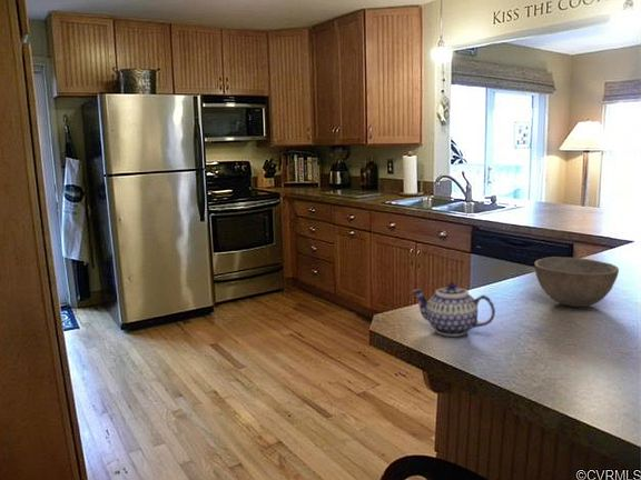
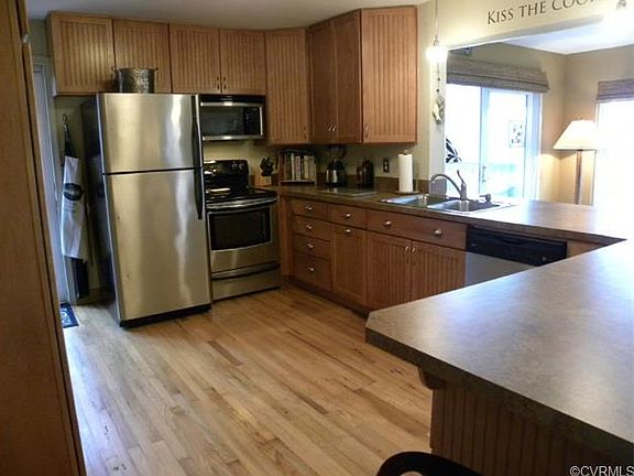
- teapot [412,281,496,338]
- bowl [533,256,620,308]
